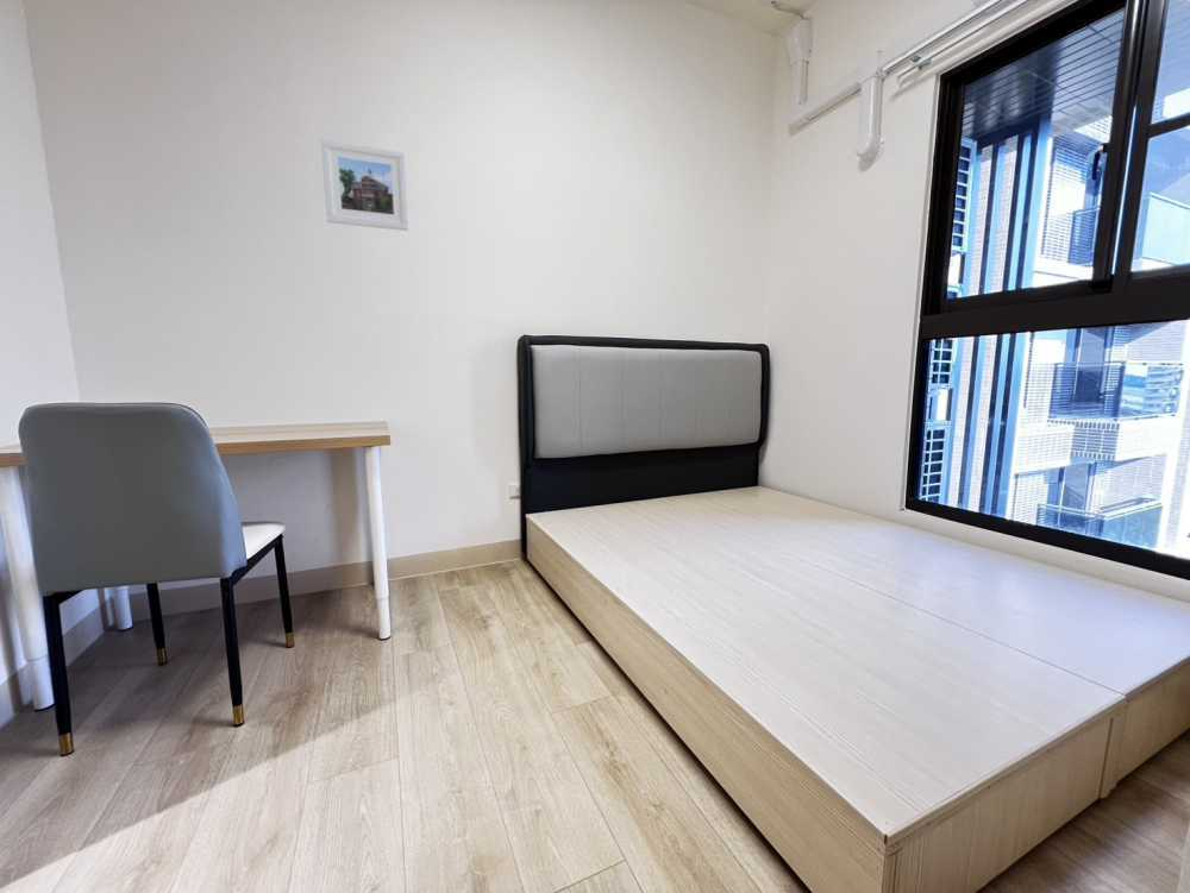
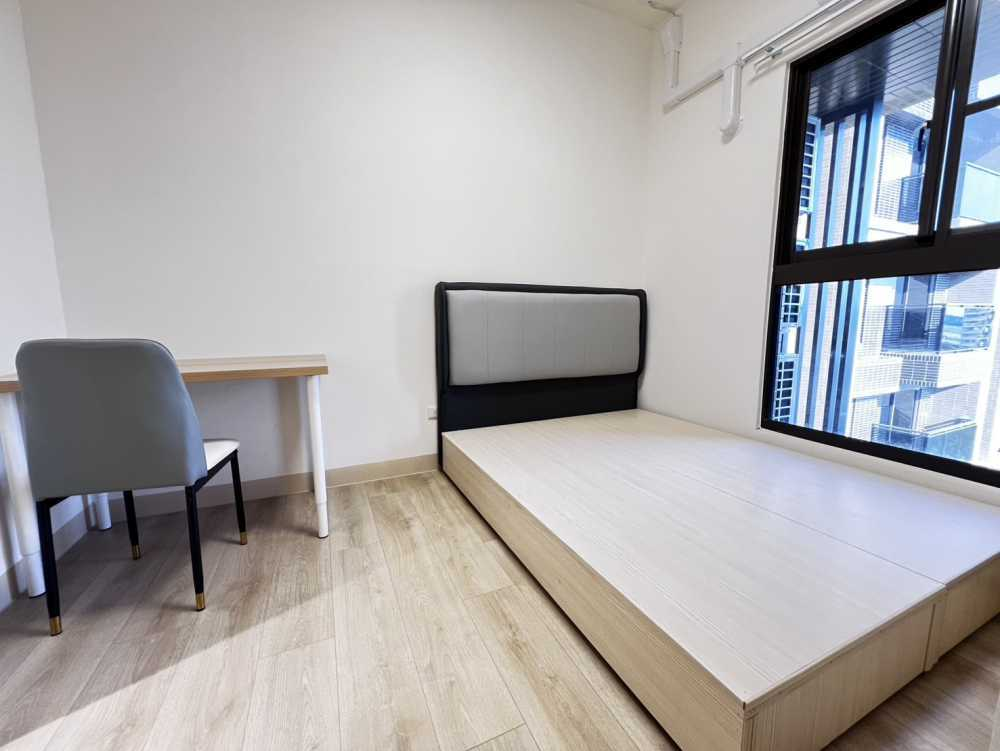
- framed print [320,138,409,232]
